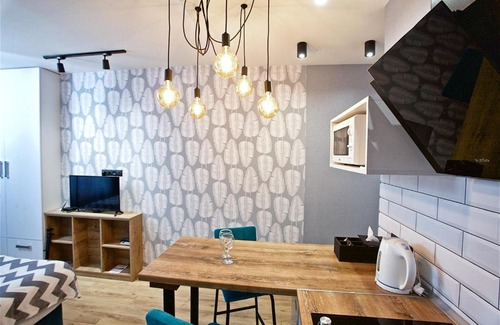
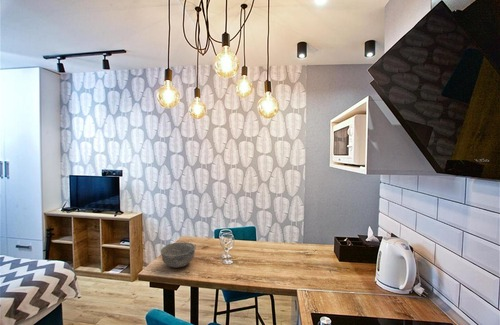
+ bowl [160,241,197,269]
